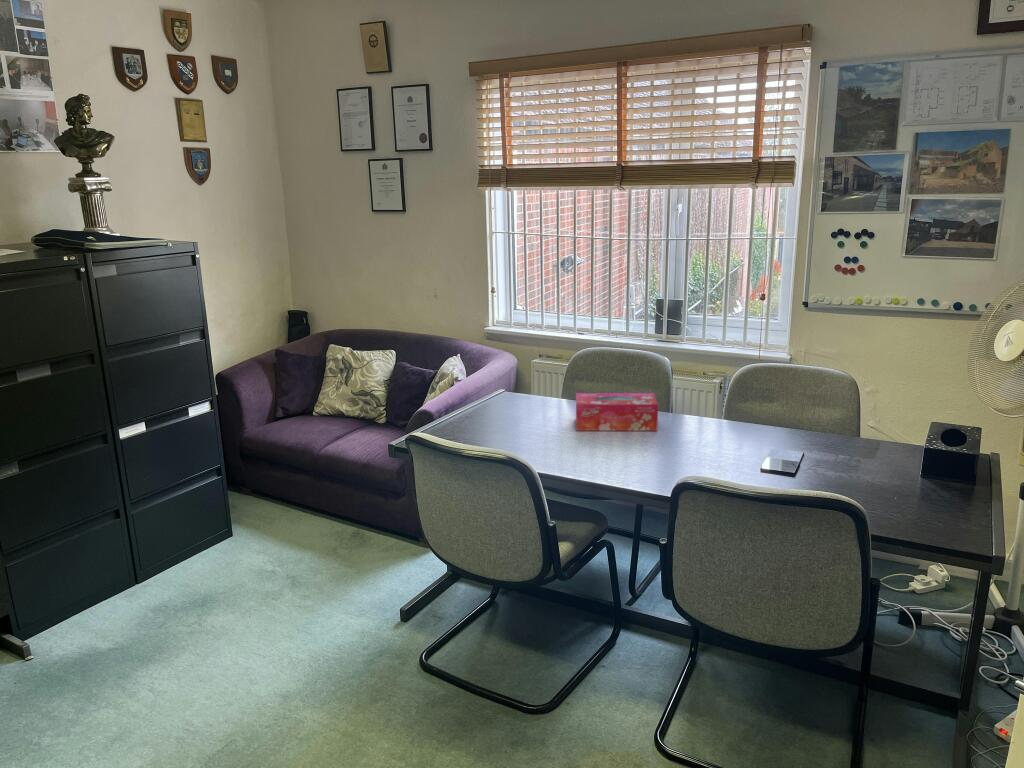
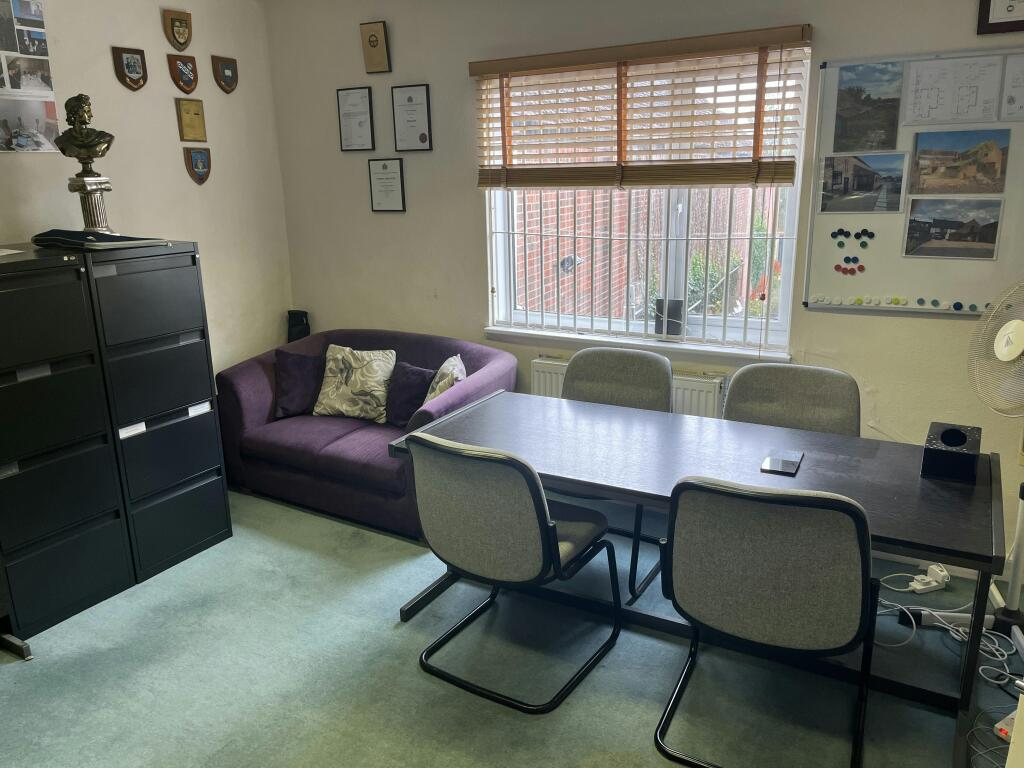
- tissue box [575,392,659,432]
